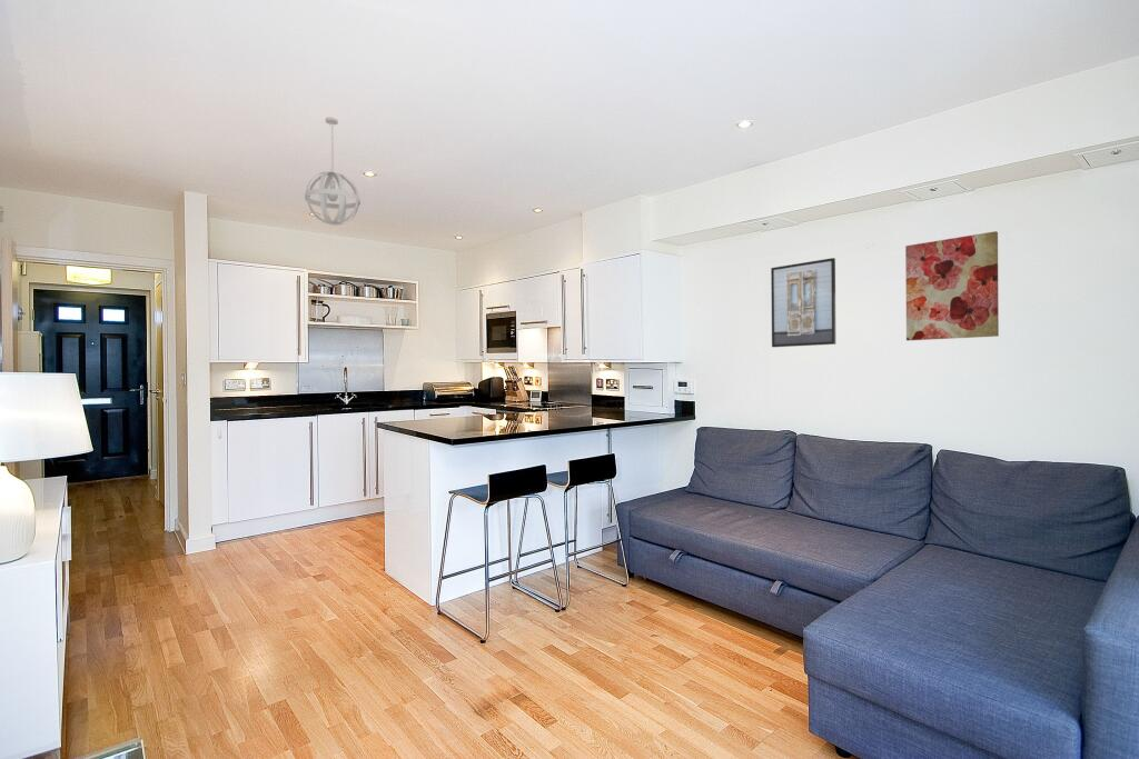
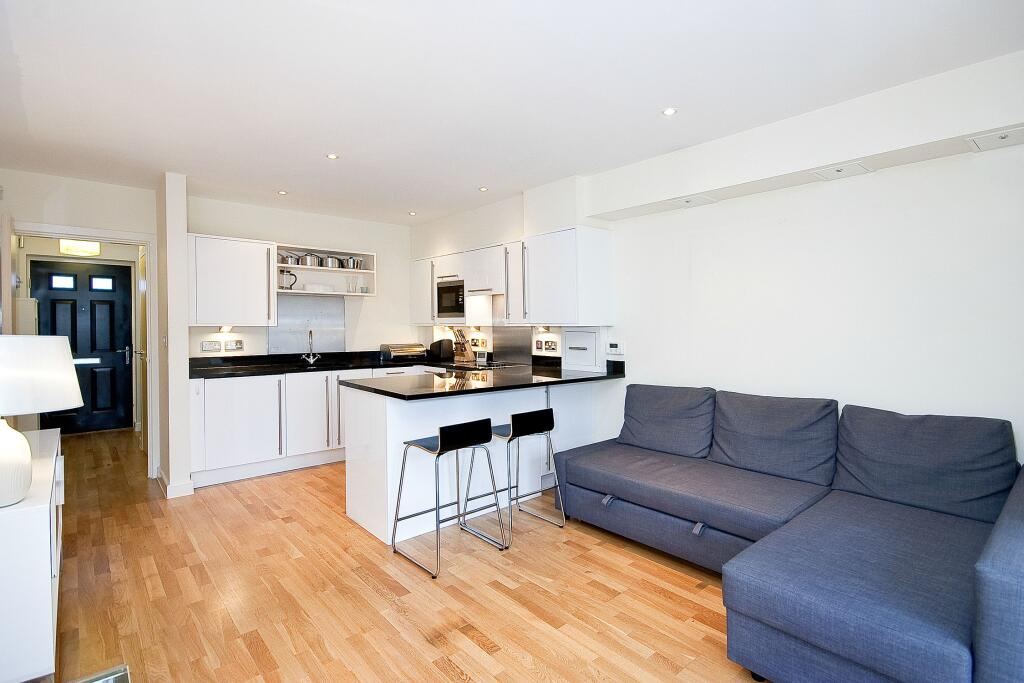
- pendant light [304,117,361,227]
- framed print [770,257,836,348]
- wall art [904,230,1000,341]
